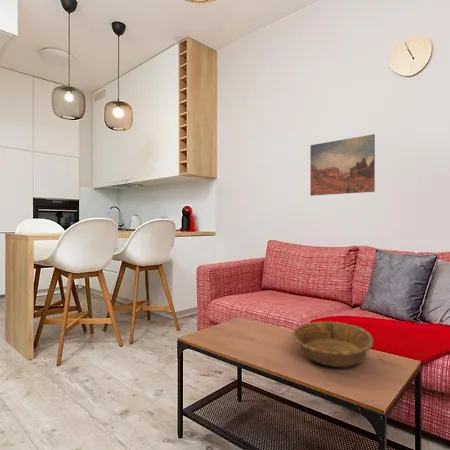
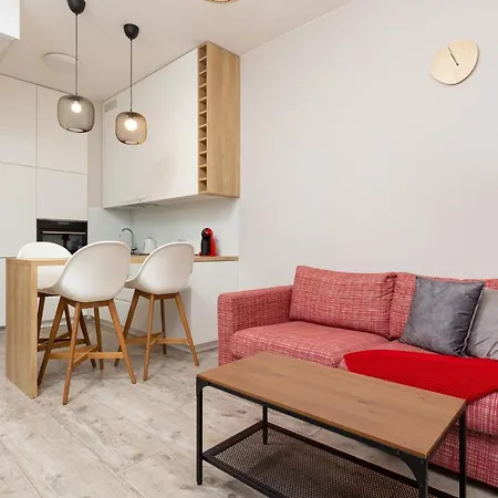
- wall art [309,133,376,197]
- decorative bowl [291,320,374,368]
